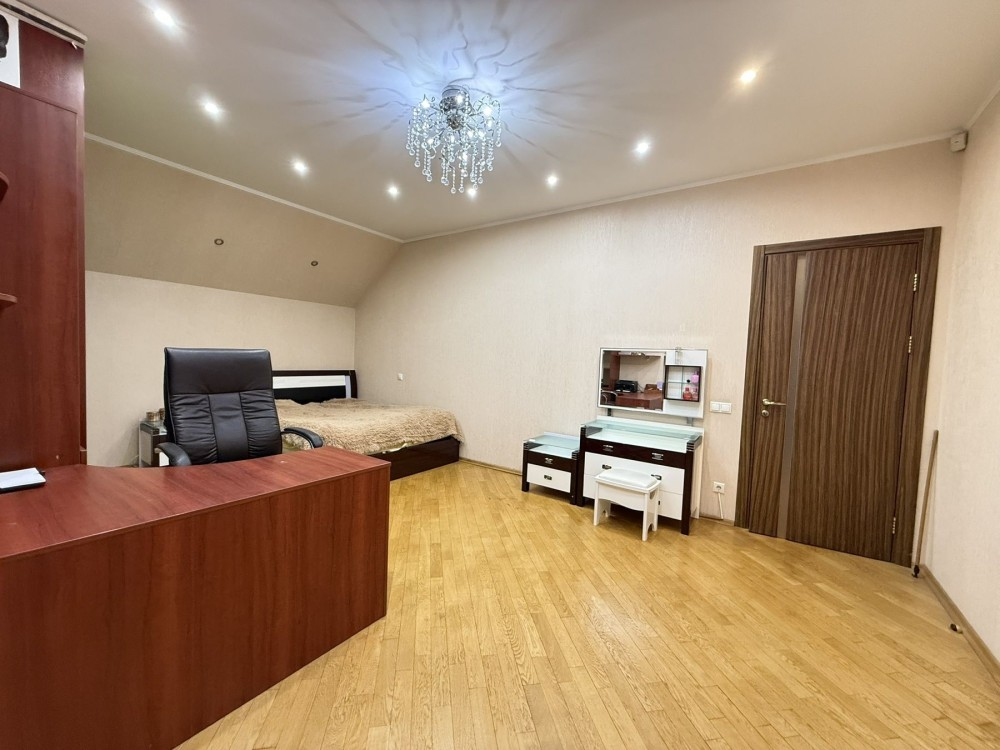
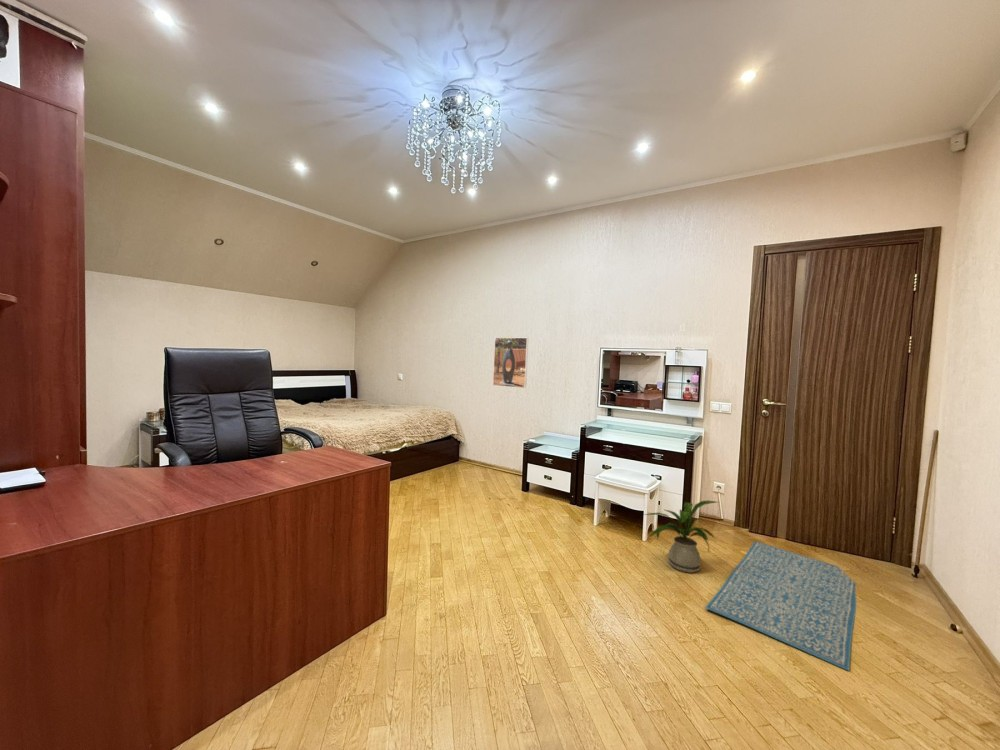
+ house plant [642,500,720,574]
+ rug [704,540,857,672]
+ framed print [492,336,529,389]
